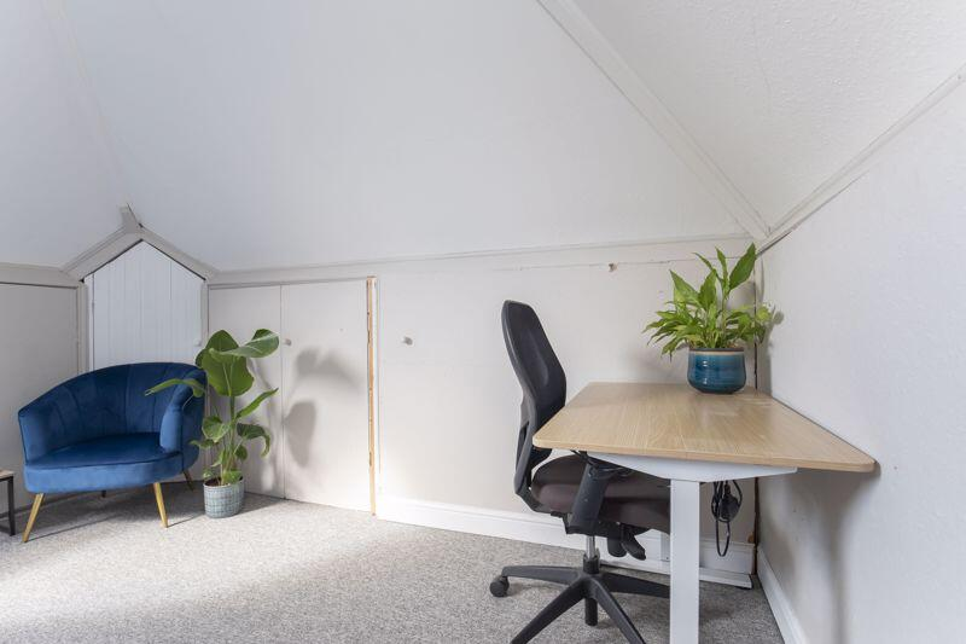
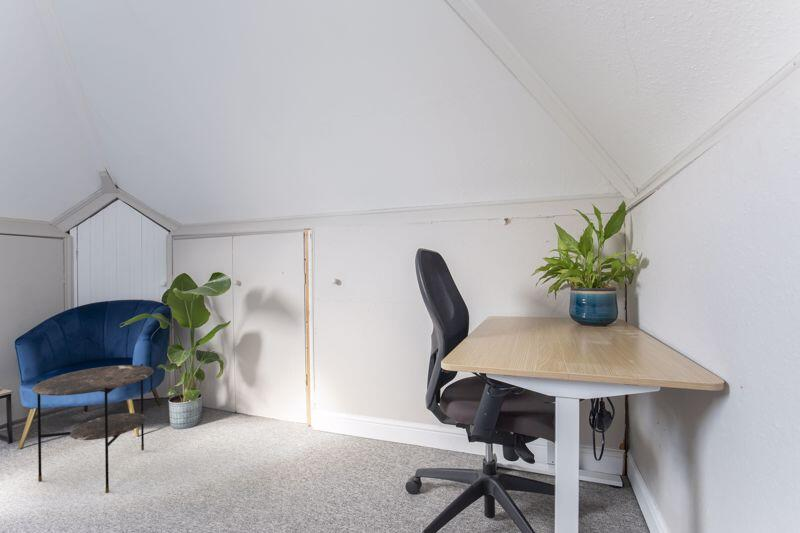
+ side table [31,363,155,494]
